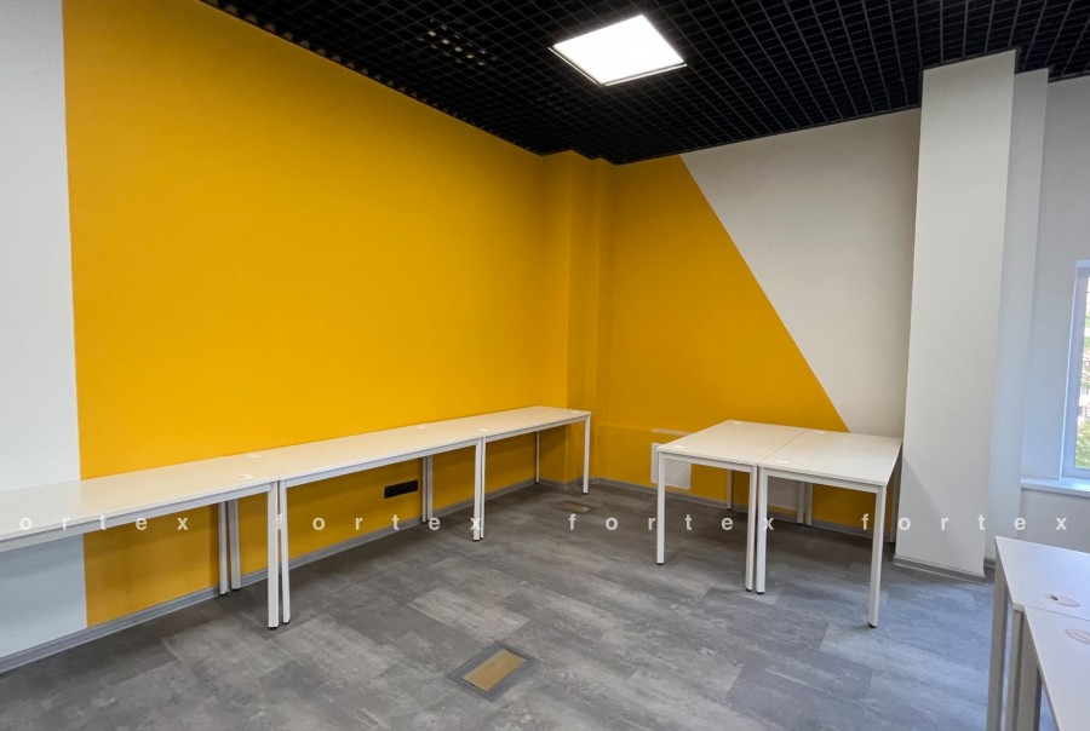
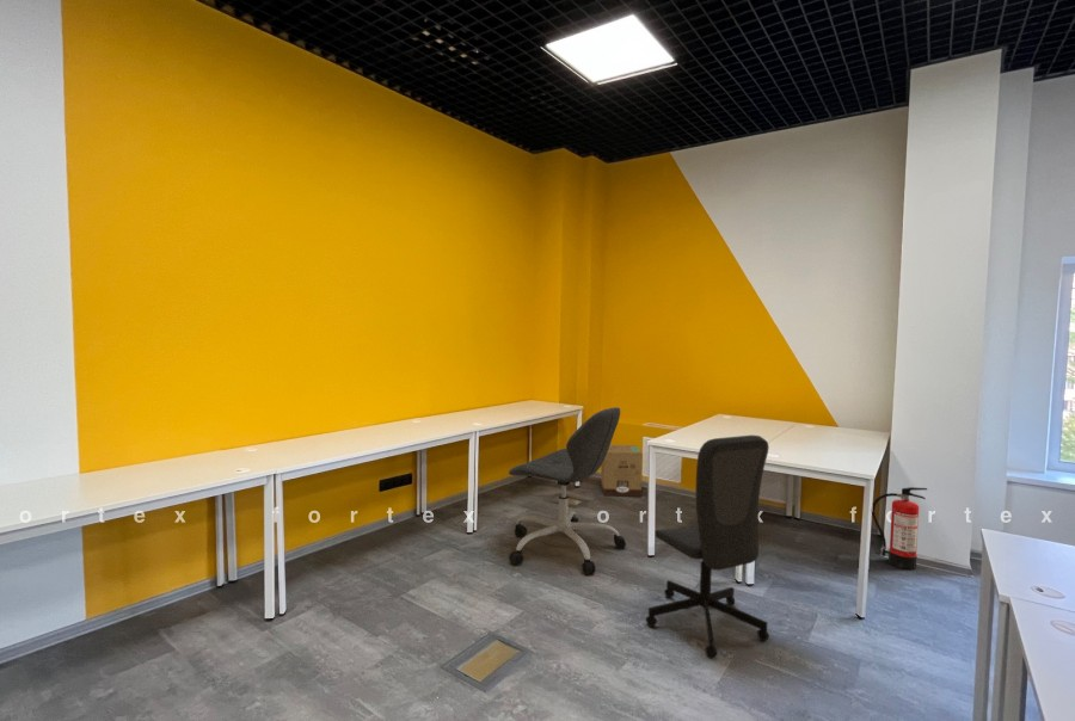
+ fire extinguisher [871,486,928,571]
+ office chair [508,406,627,575]
+ office chair [645,435,770,659]
+ cardboard box [600,444,644,498]
